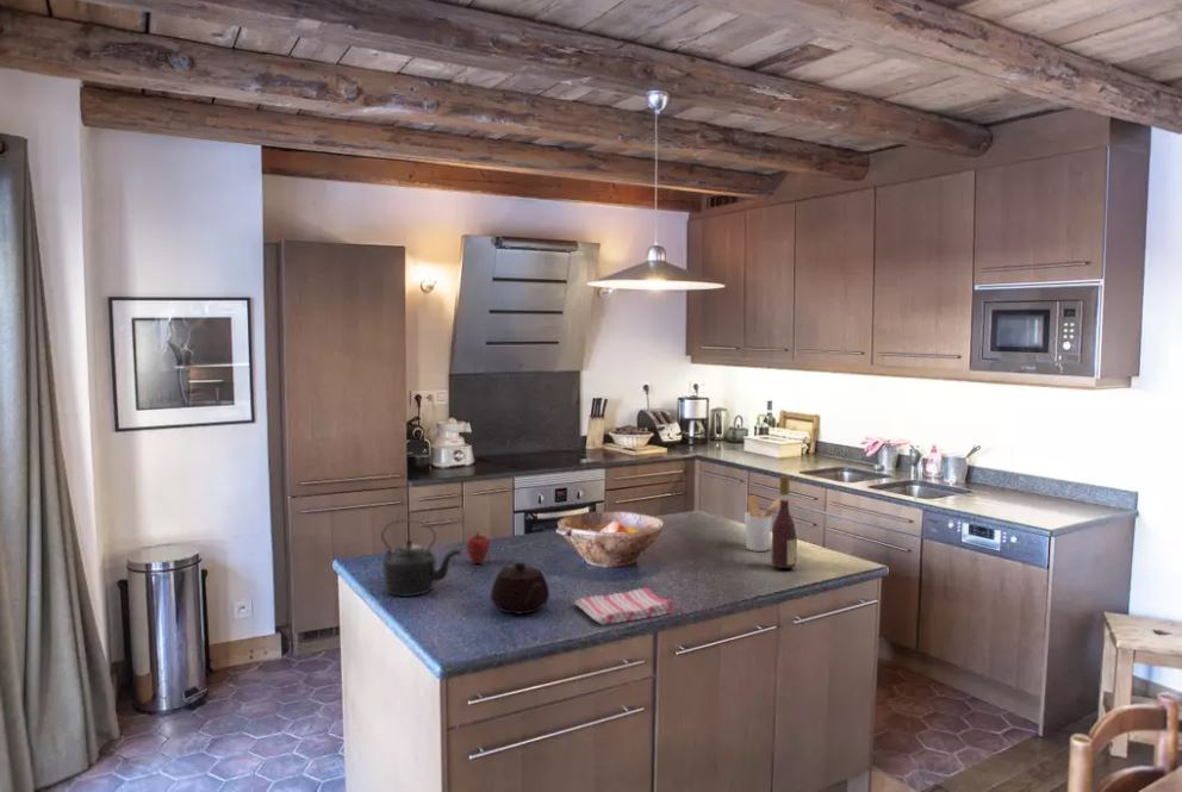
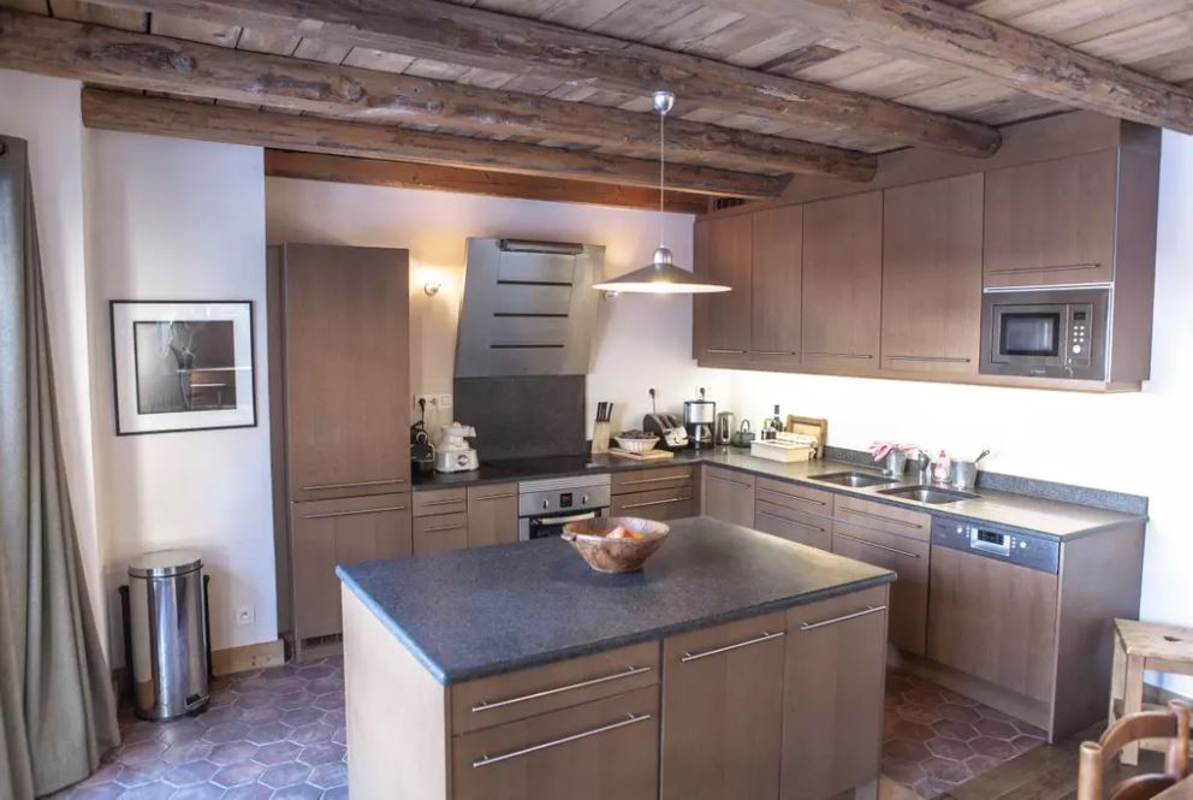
- apple [466,531,491,565]
- teapot [490,561,550,616]
- kettle [380,518,462,598]
- utensil holder [744,494,782,553]
- dish towel [573,586,676,626]
- wine bottle [771,474,798,569]
